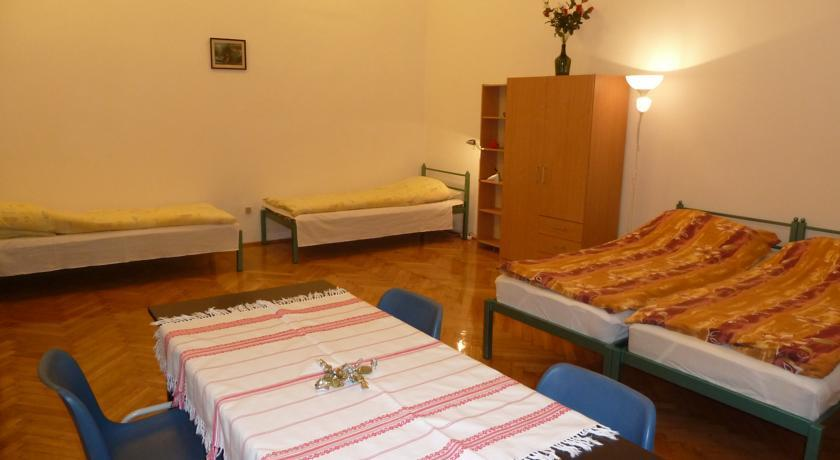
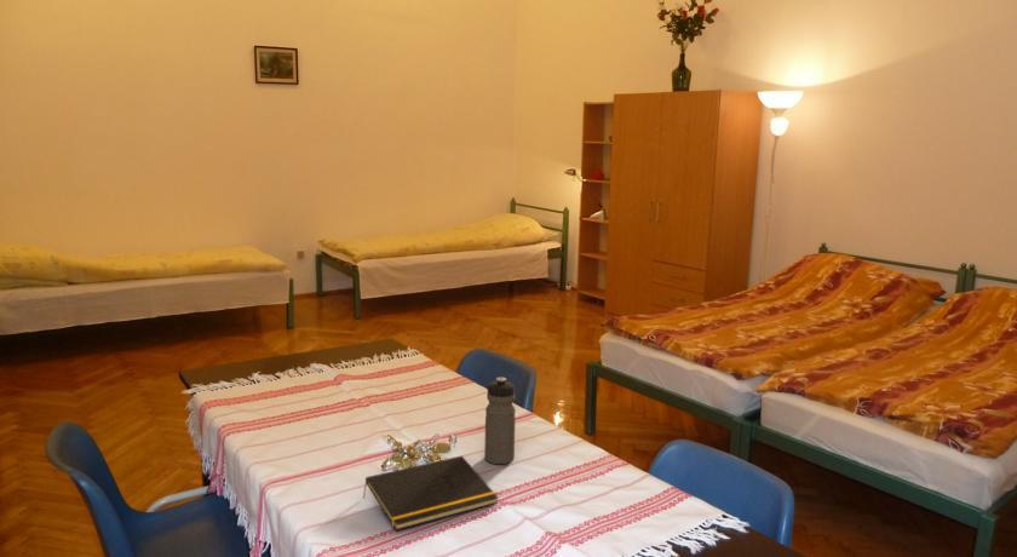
+ water bottle [483,377,517,465]
+ notepad [362,454,499,532]
